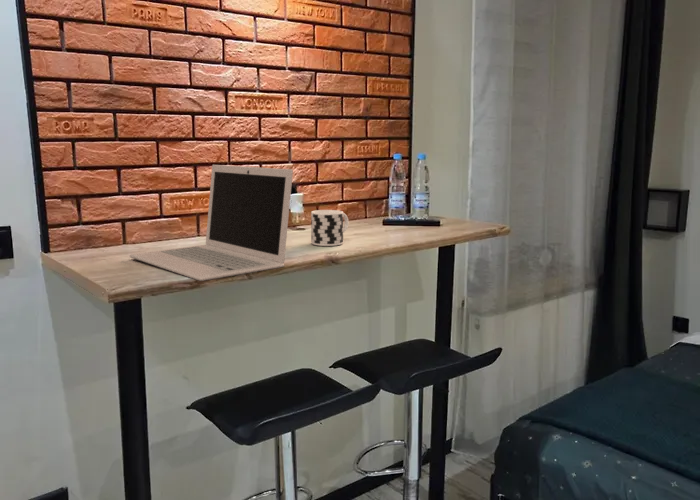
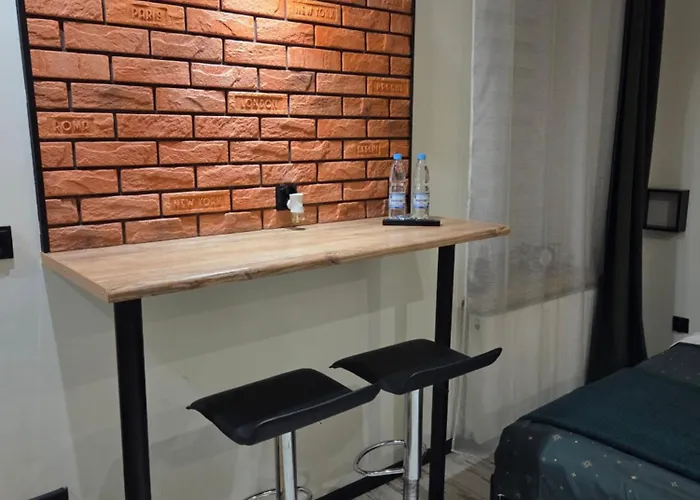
- cup [310,209,349,247]
- laptop [129,164,294,282]
